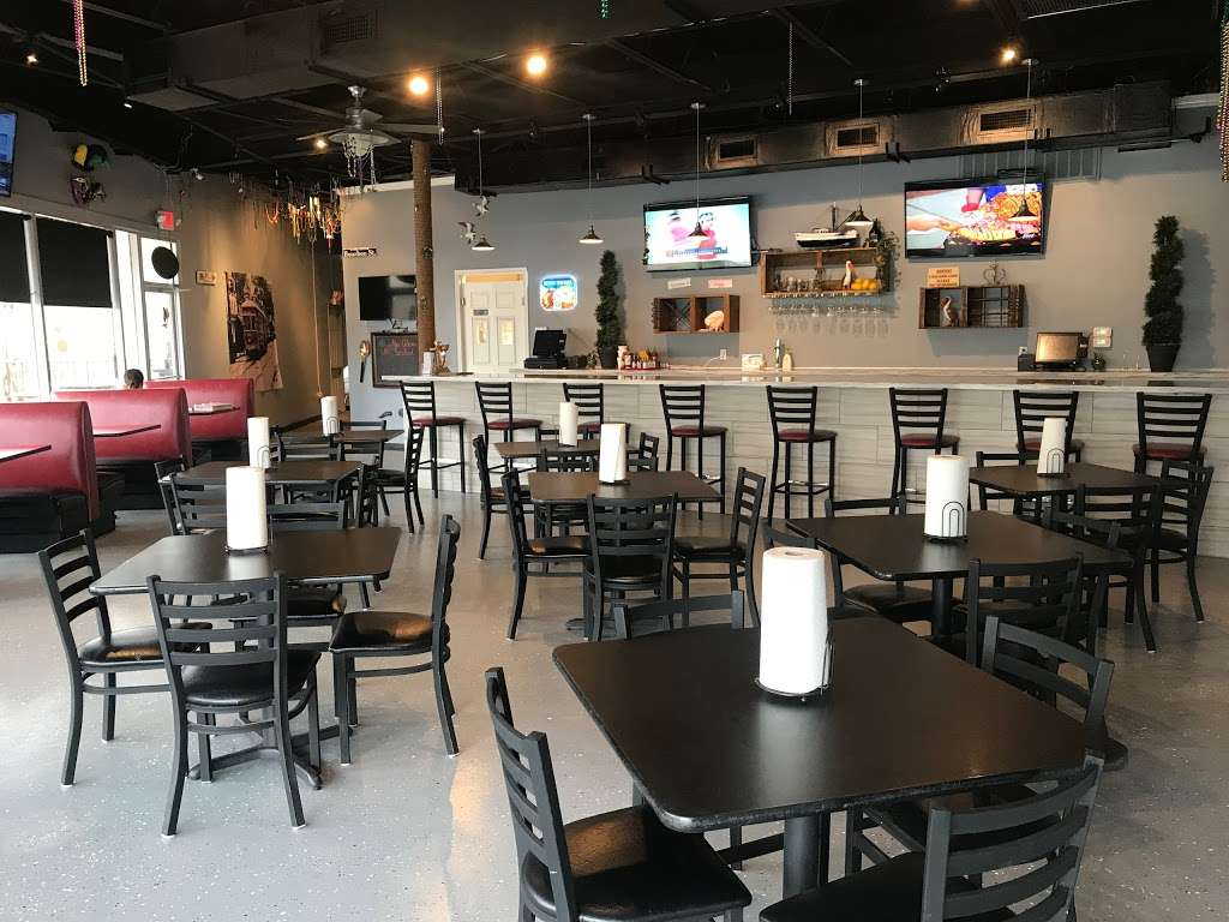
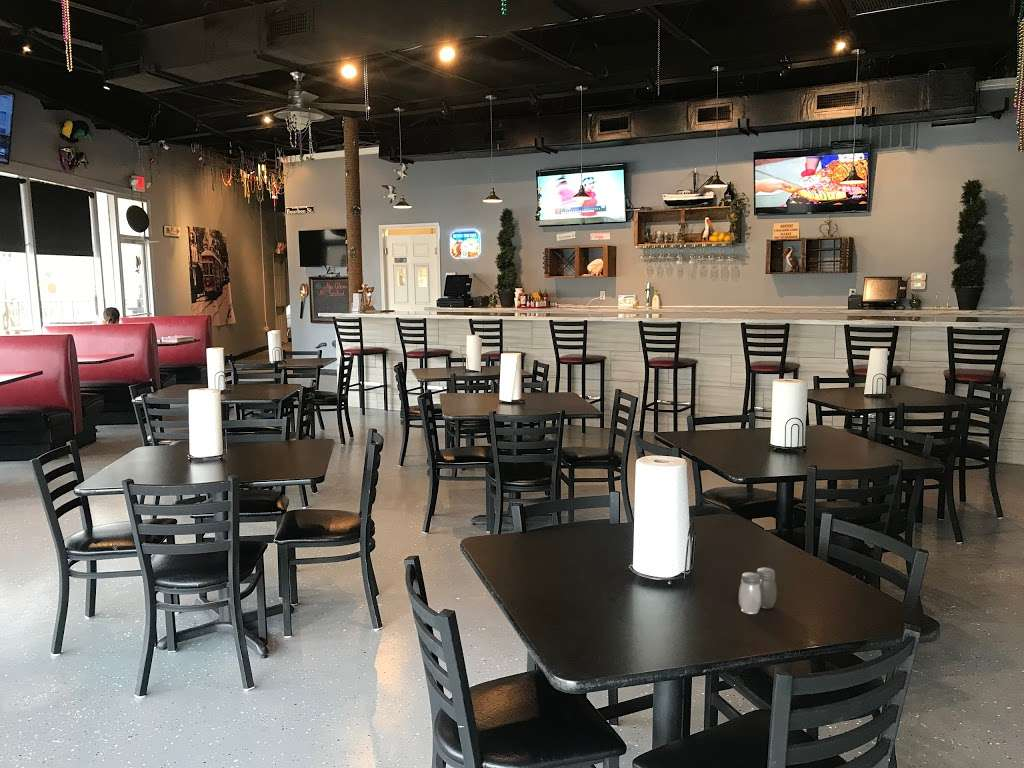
+ salt and pepper shaker [738,567,778,615]
